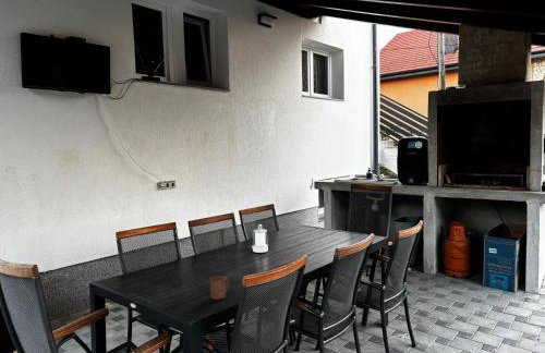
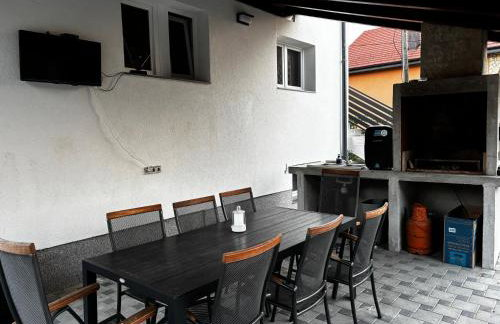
- cup [209,276,230,301]
